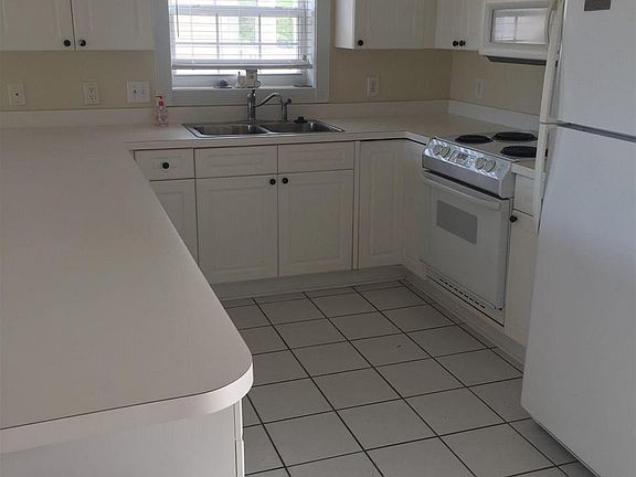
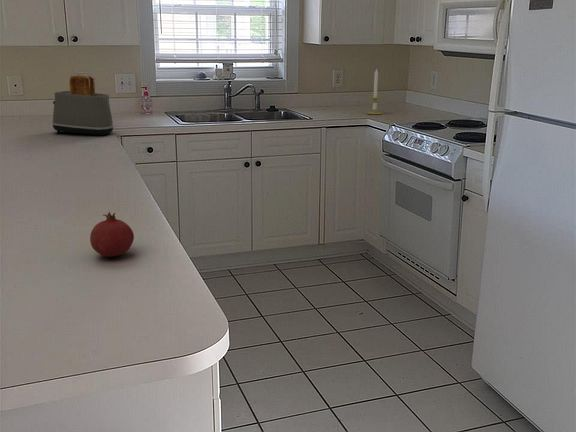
+ fruit [89,211,135,258]
+ candle [366,68,384,115]
+ toaster [51,74,115,136]
